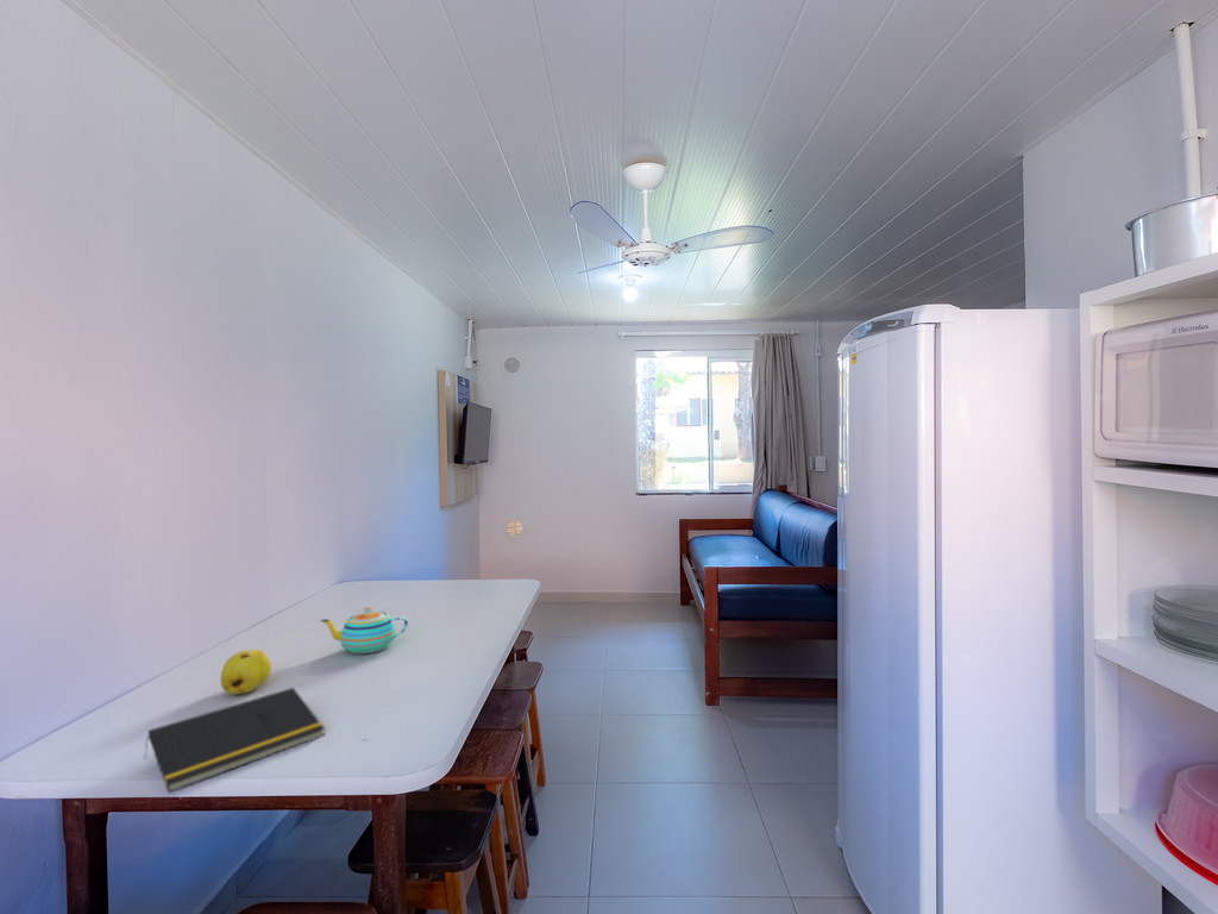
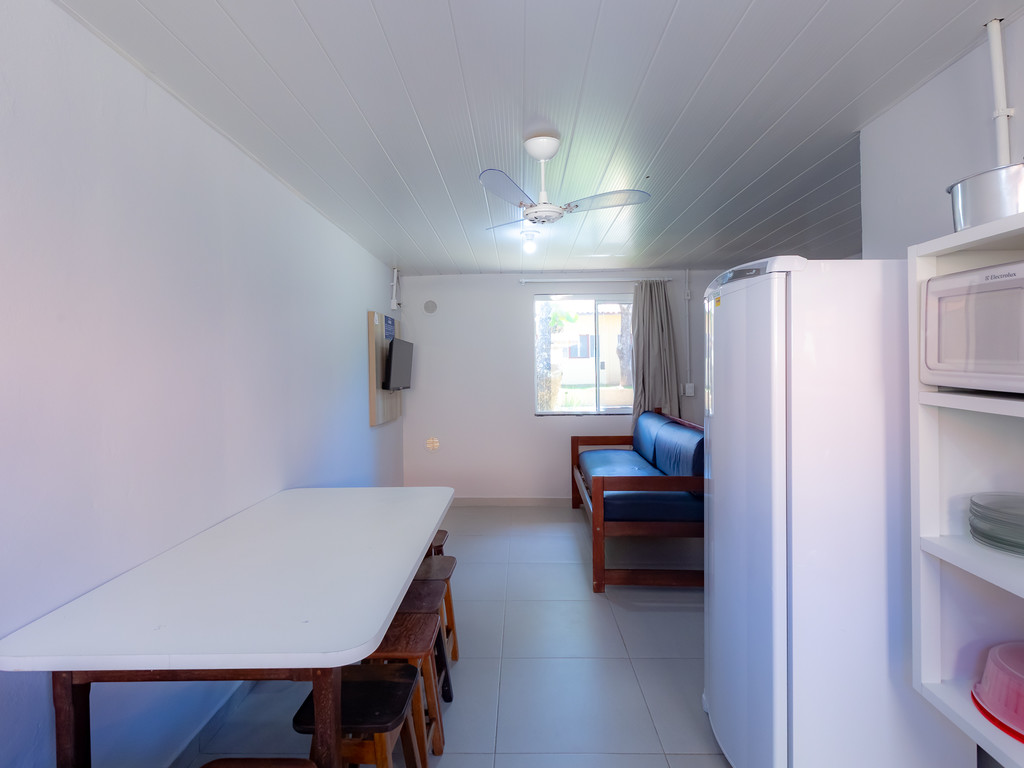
- fruit [220,649,272,696]
- teapot [319,606,410,655]
- notepad [143,687,326,794]
